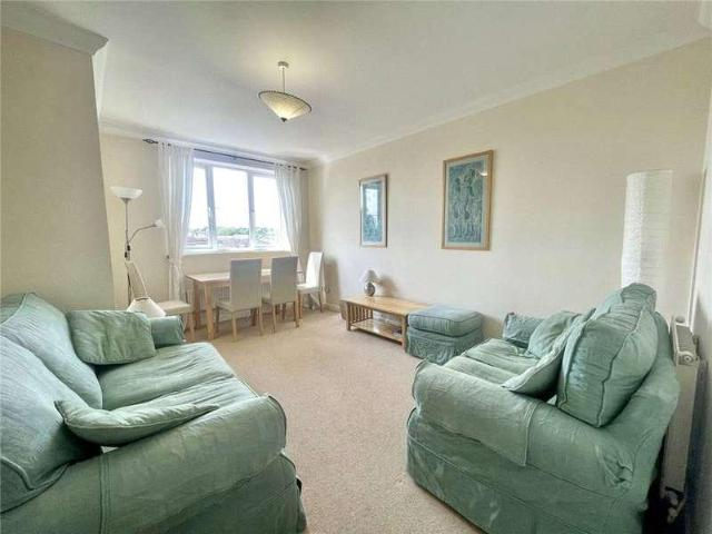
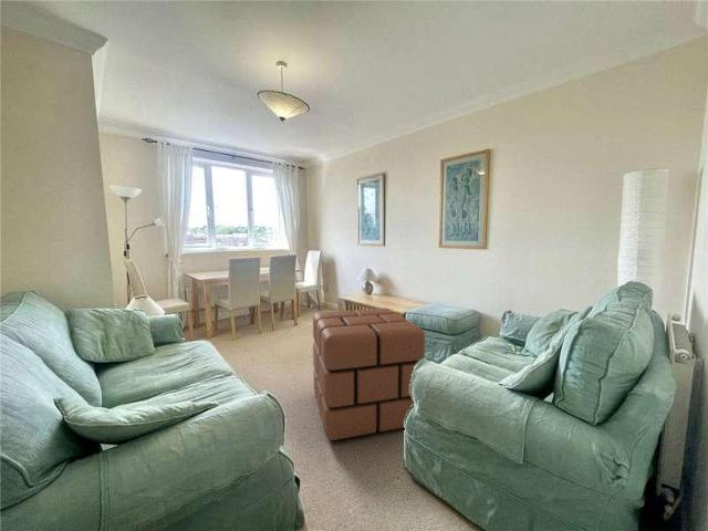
+ pouf [312,308,426,441]
